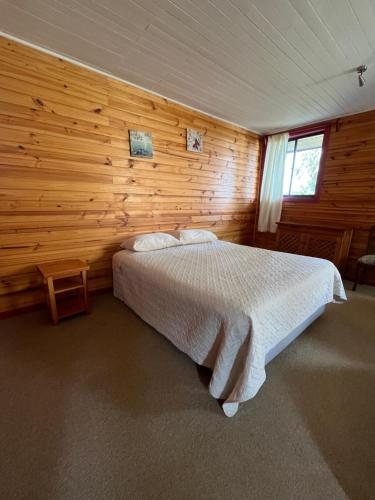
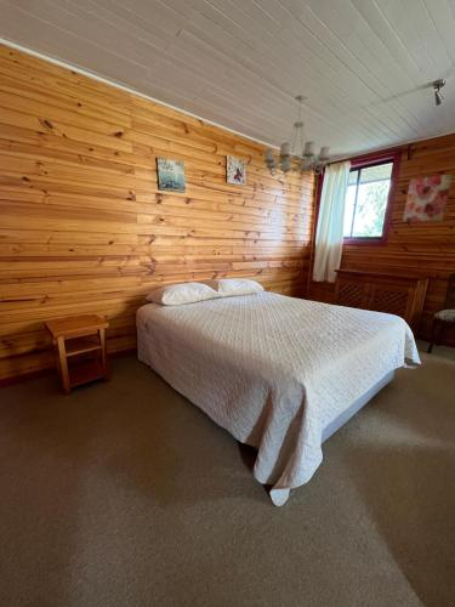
+ wall art [402,172,454,223]
+ chandelier [263,93,331,180]
